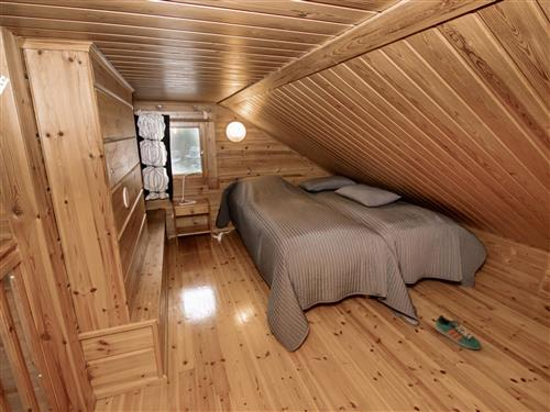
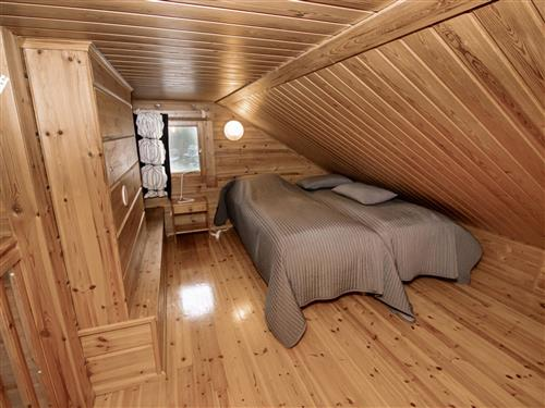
- sneaker [435,314,482,350]
